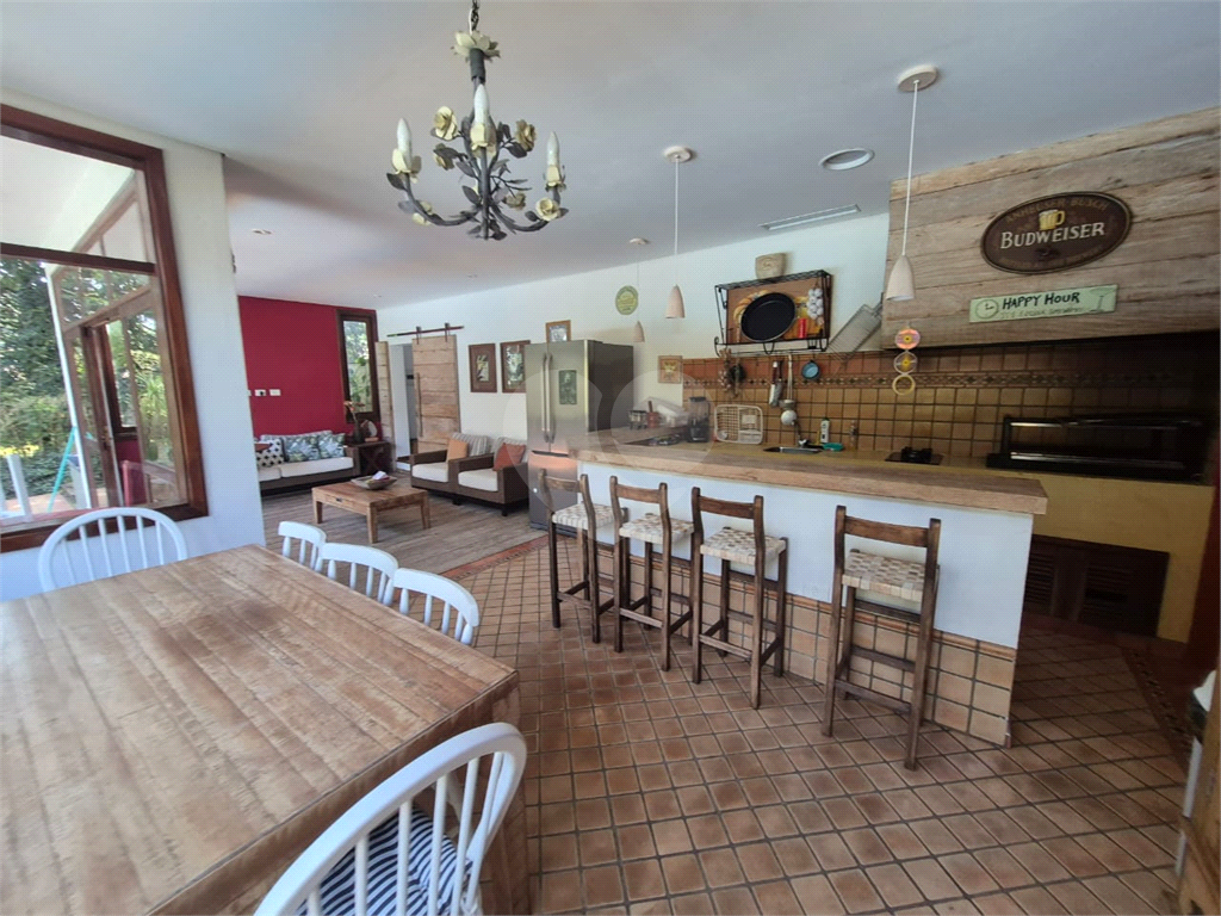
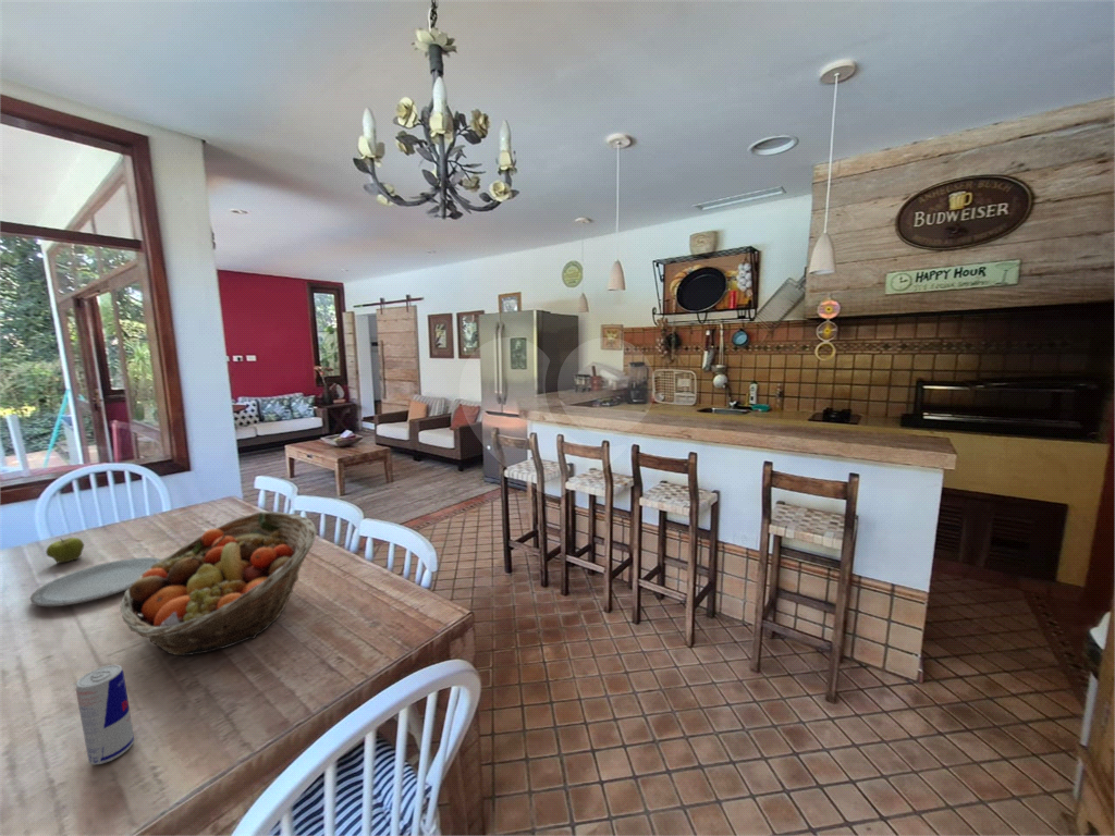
+ plate [29,556,162,607]
+ beverage can [75,664,135,765]
+ fruit basket [119,511,318,656]
+ apple [45,537,85,564]
